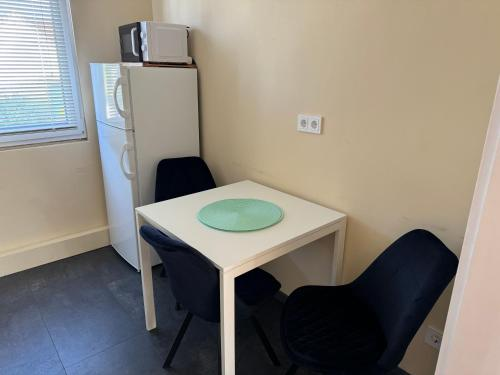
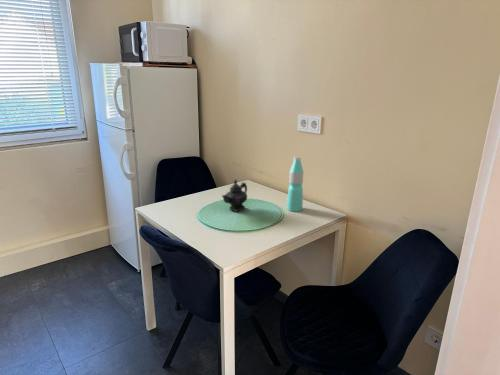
+ teapot [221,178,248,212]
+ water bottle [286,155,304,213]
